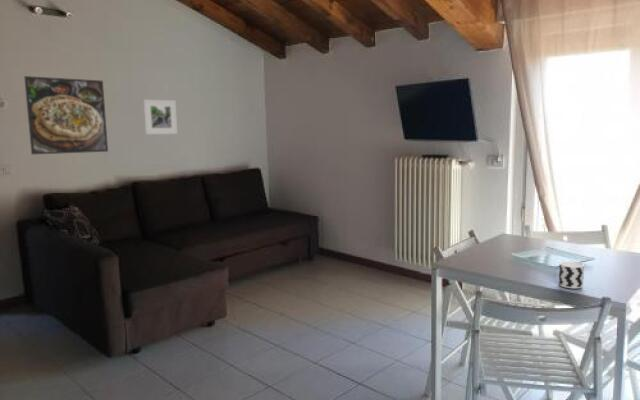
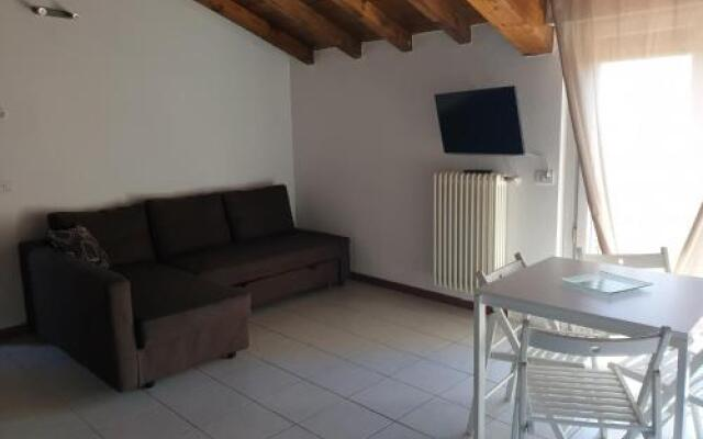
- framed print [23,75,109,156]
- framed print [143,99,178,135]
- cup [558,260,585,289]
